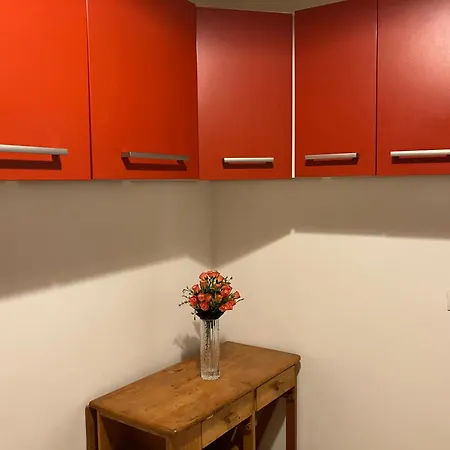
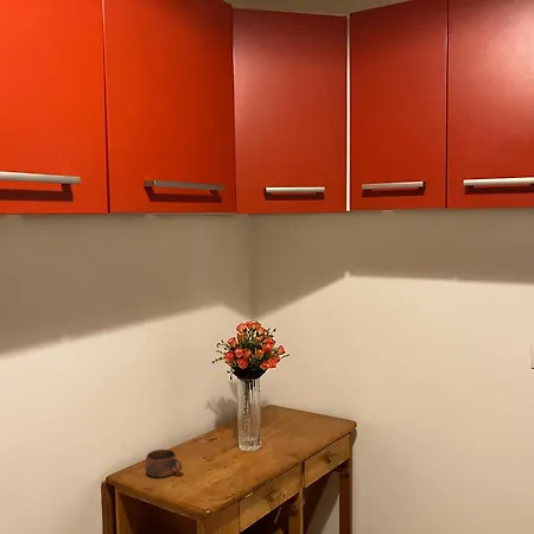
+ cup [144,449,184,478]
